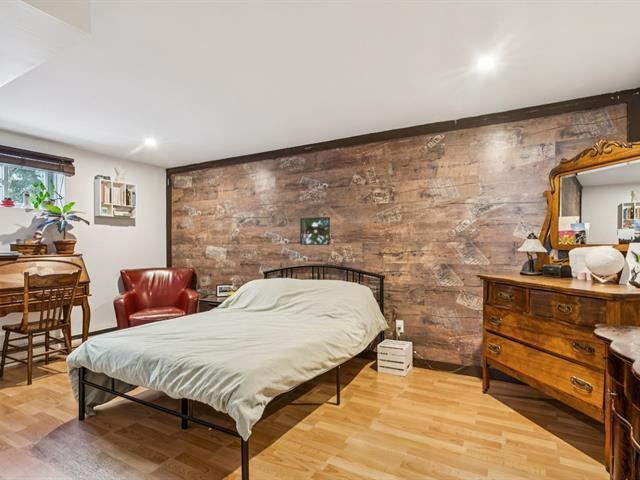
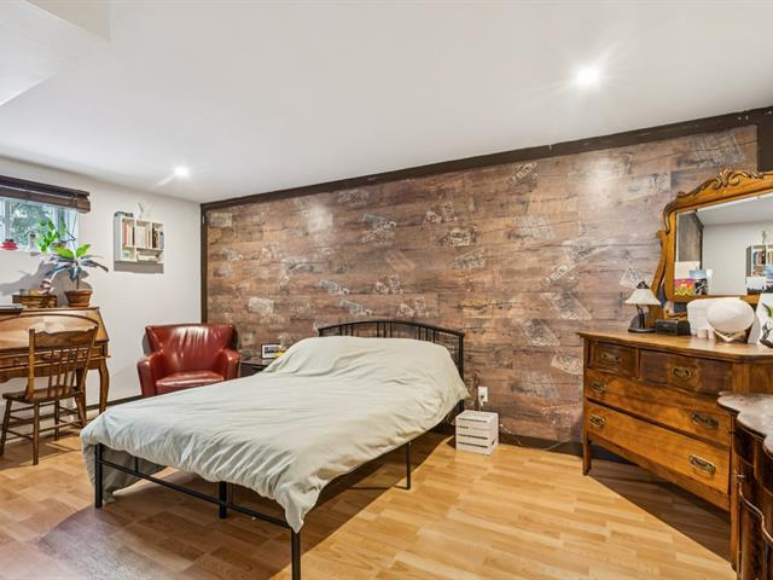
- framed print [299,216,331,246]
